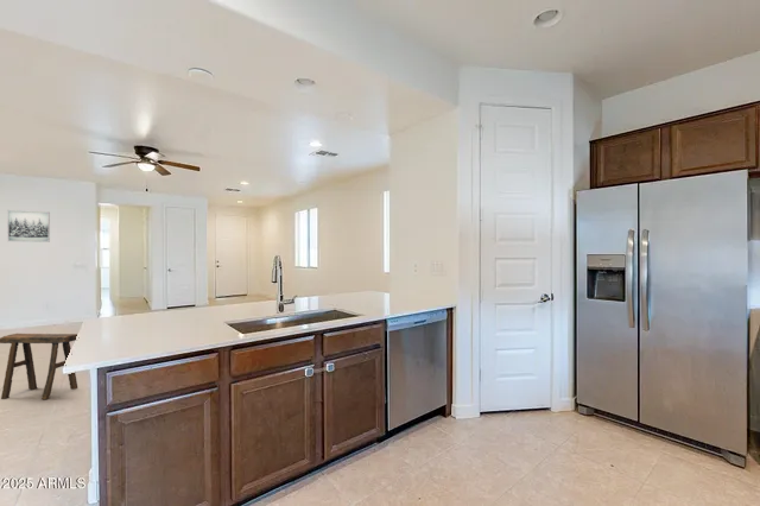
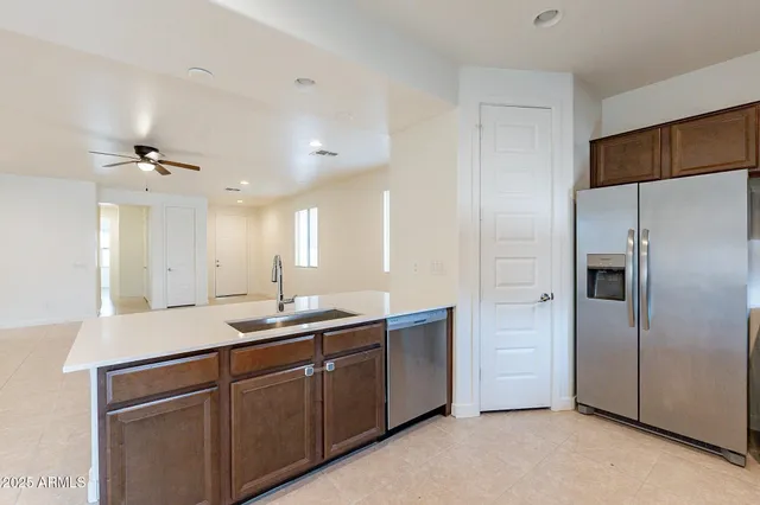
- stool [0,333,78,400]
- wall art [6,209,51,243]
